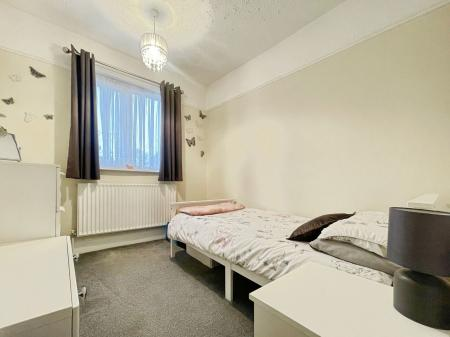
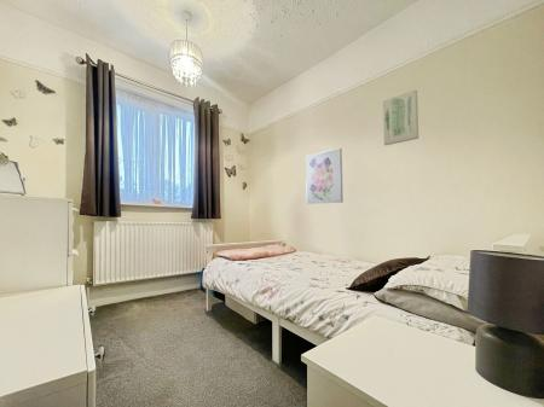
+ wall art [382,88,419,146]
+ wall art [305,147,345,205]
